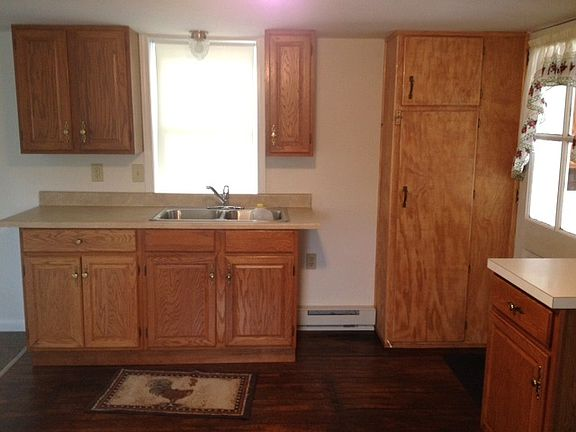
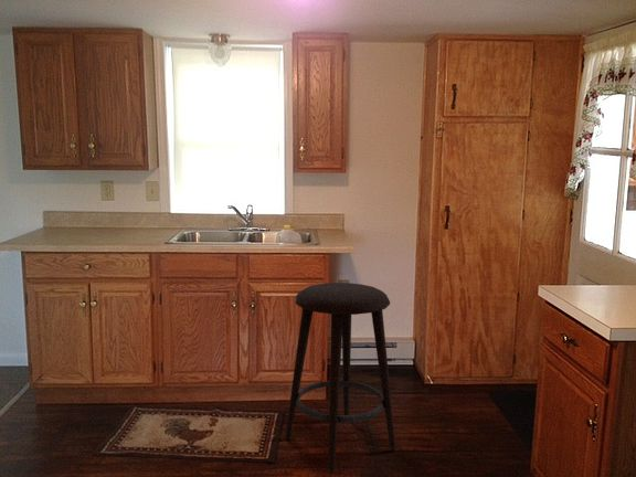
+ stool [285,282,396,475]
